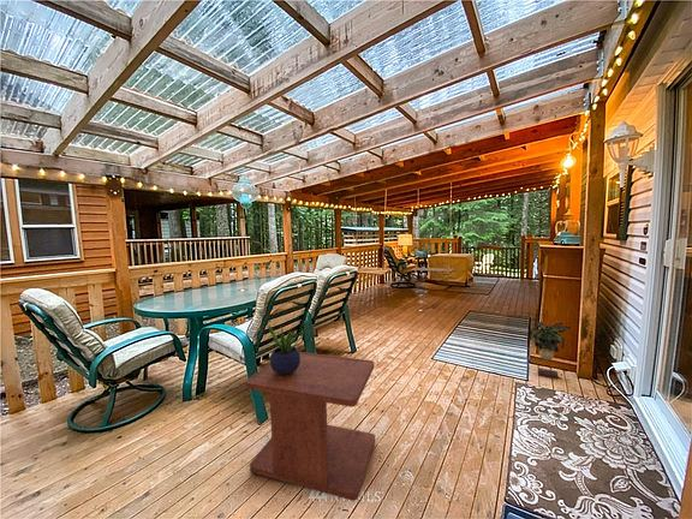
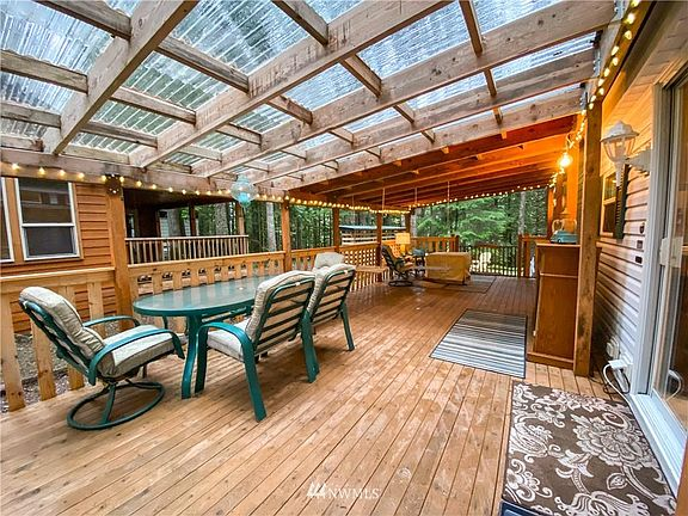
- potted plant [267,323,306,375]
- decorative plant [527,318,572,380]
- side table [244,351,376,502]
